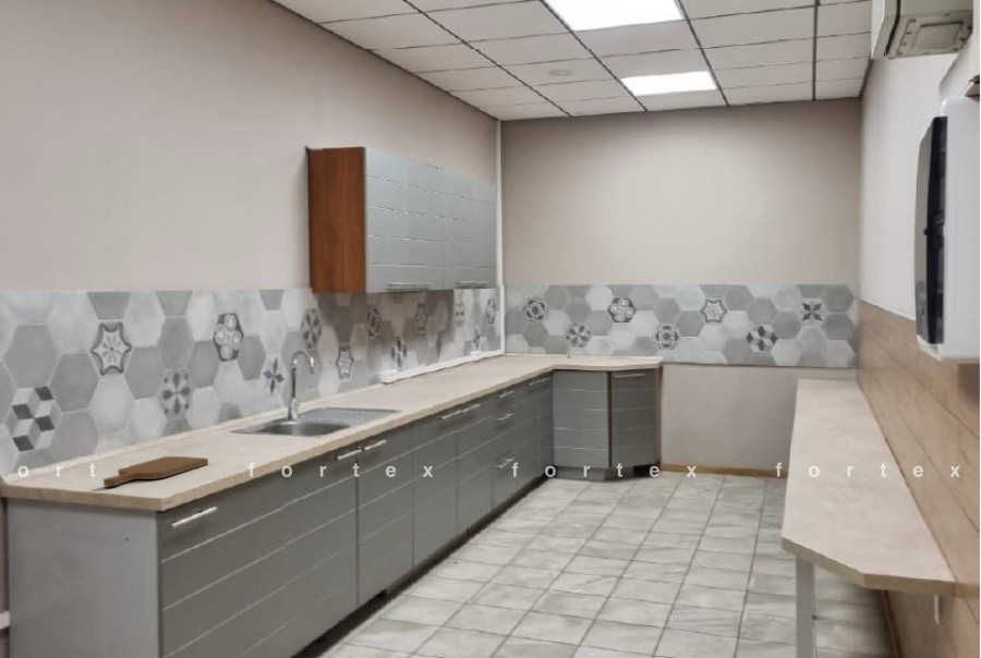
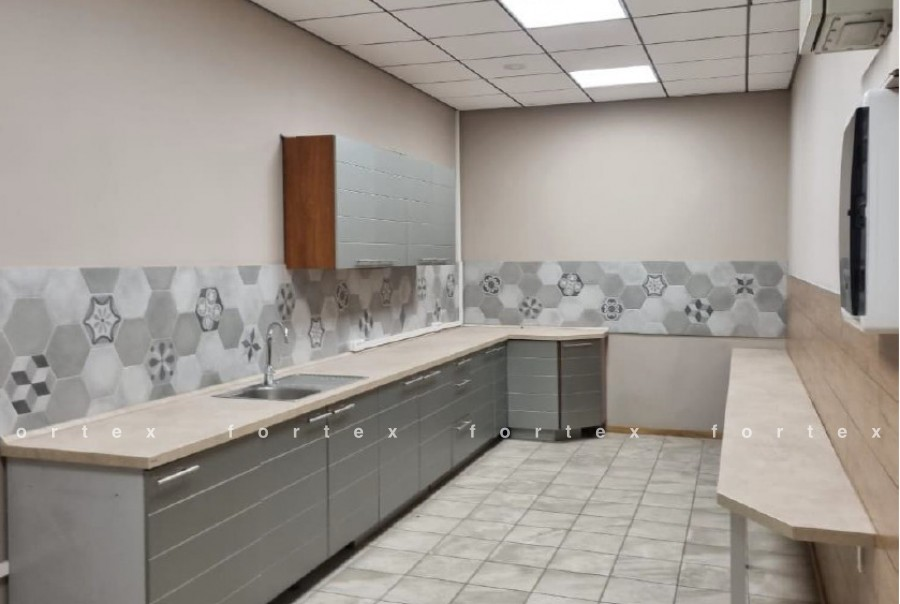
- cutting board [102,455,209,488]
